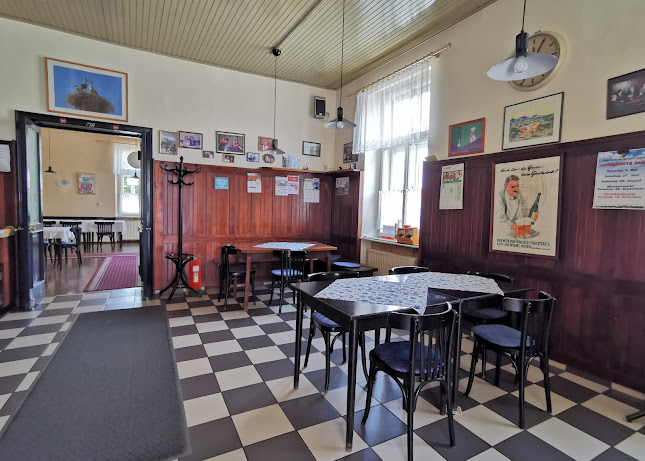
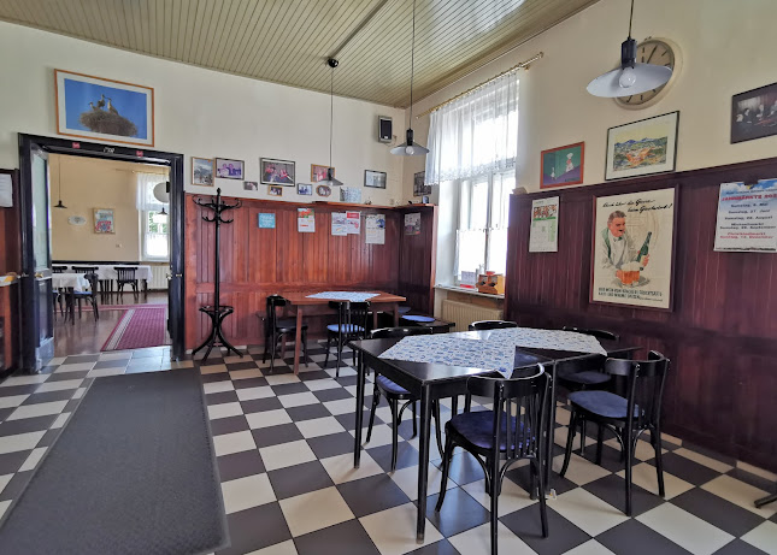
- fire extinguisher [182,254,202,298]
